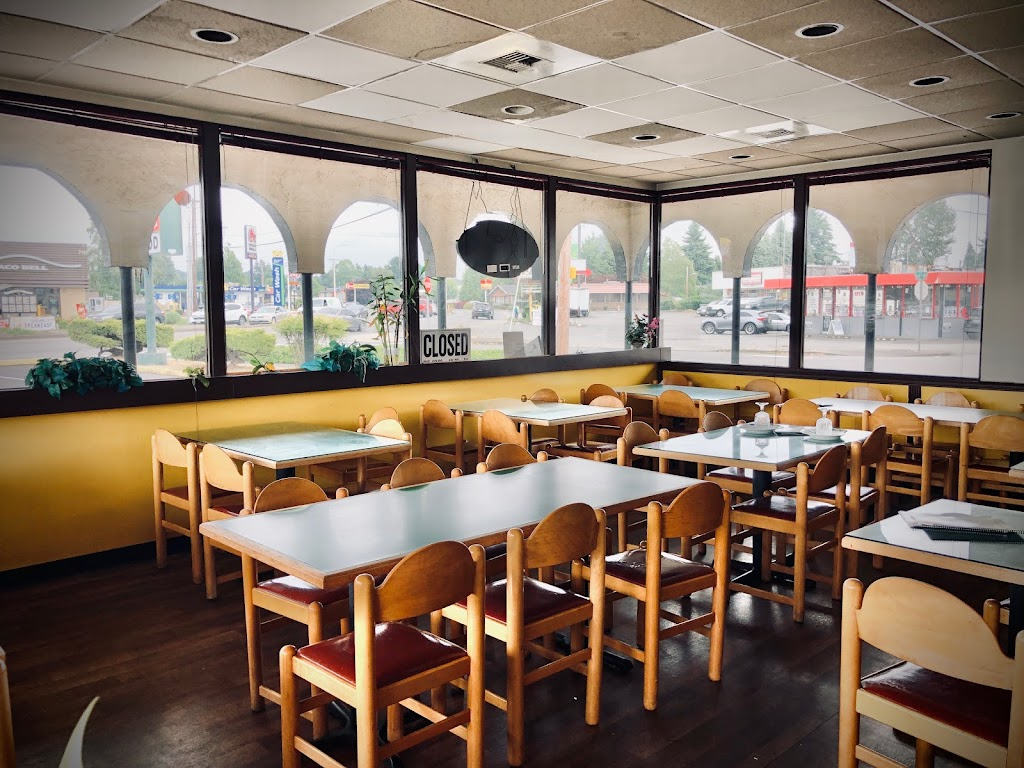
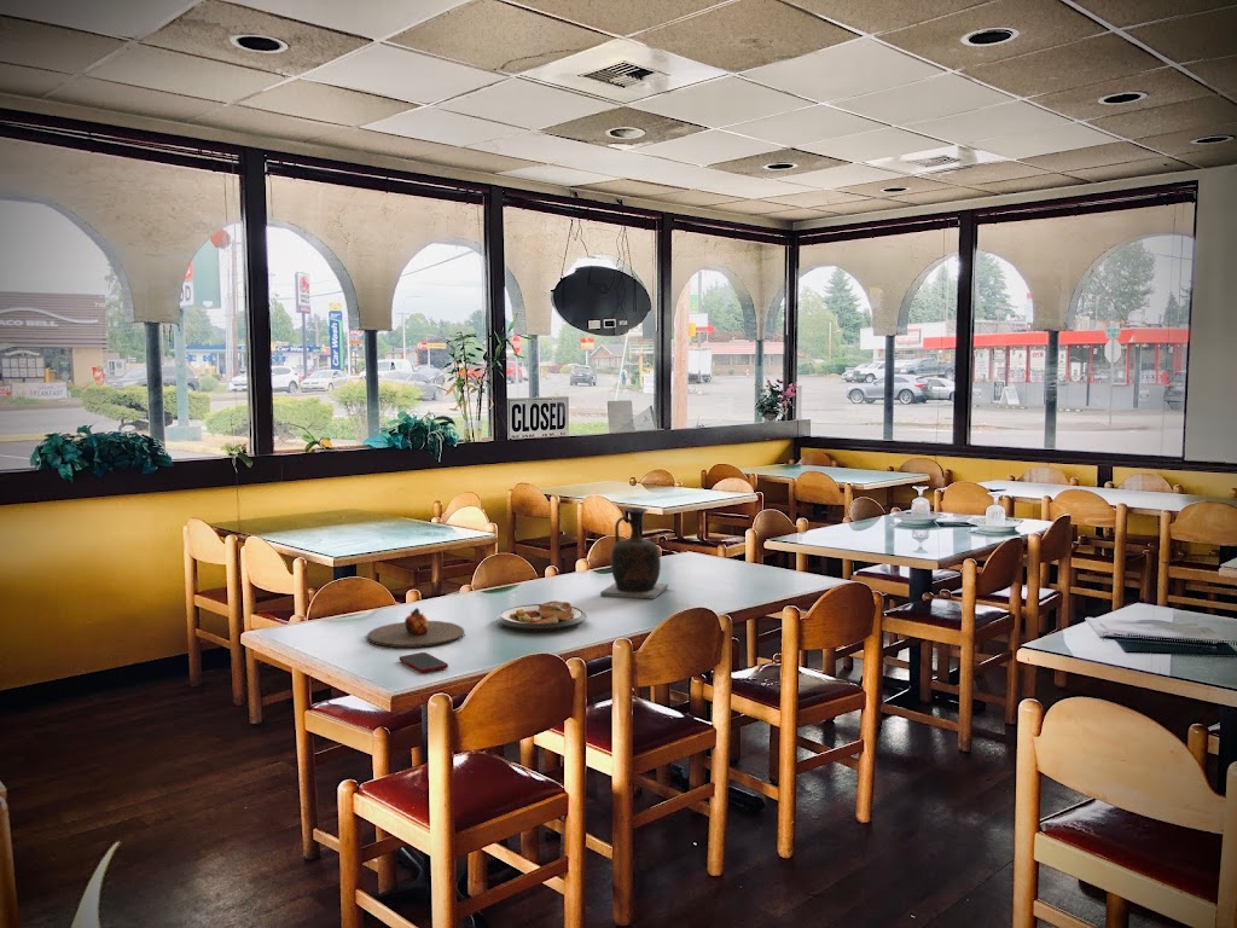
+ plate [366,607,465,649]
+ vase [599,506,669,599]
+ plate [495,599,588,633]
+ cell phone [399,651,449,673]
